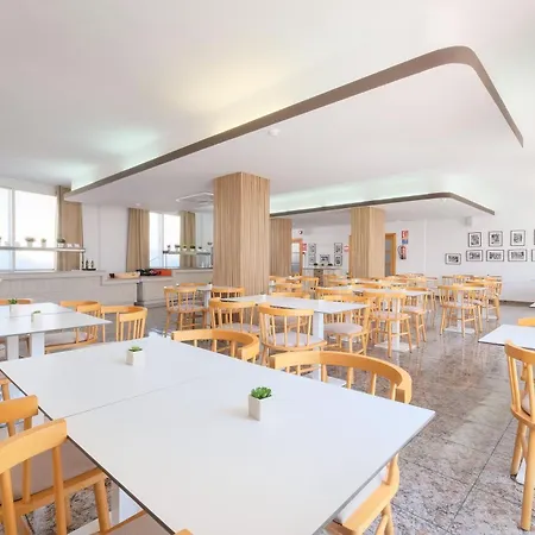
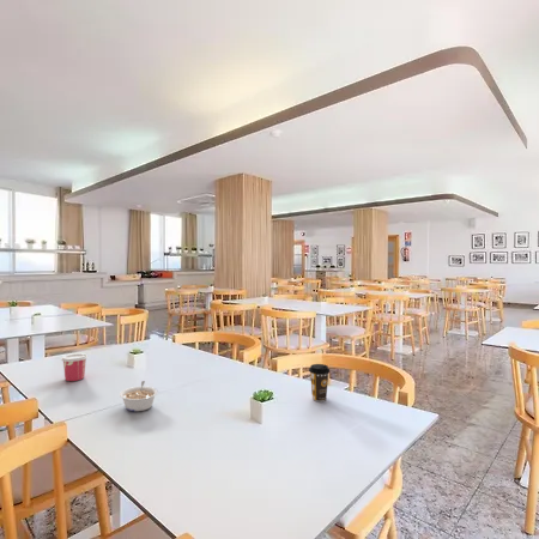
+ coffee cup [308,363,331,402]
+ legume [119,380,159,412]
+ cup [60,352,89,382]
